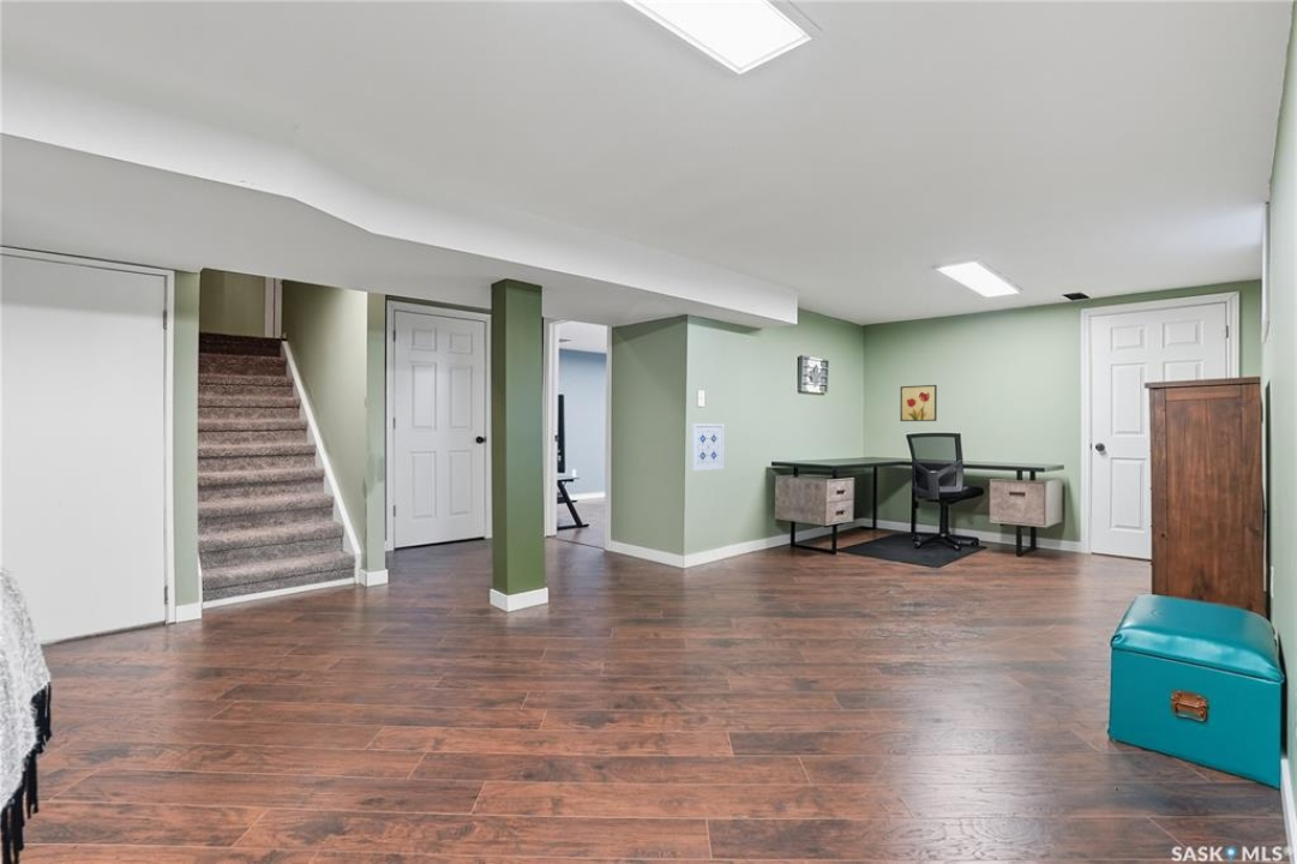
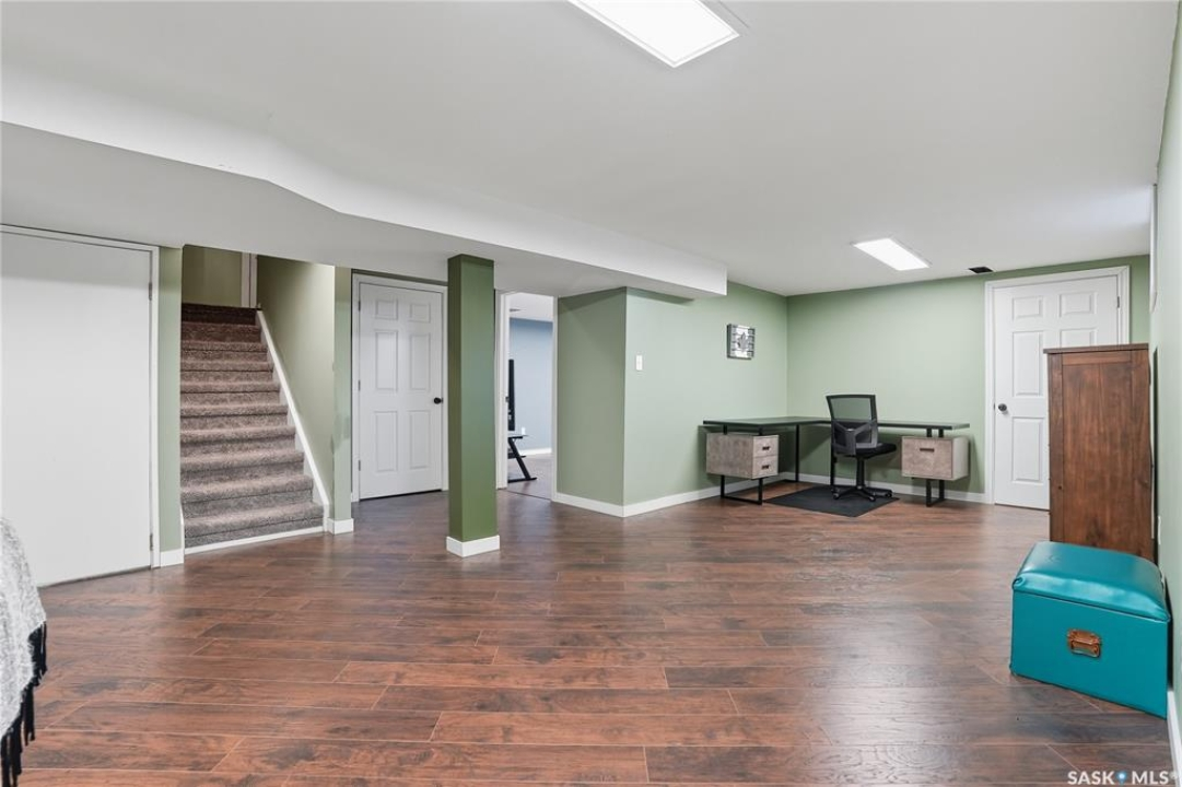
- wall art [899,384,938,422]
- wall art [690,422,725,472]
